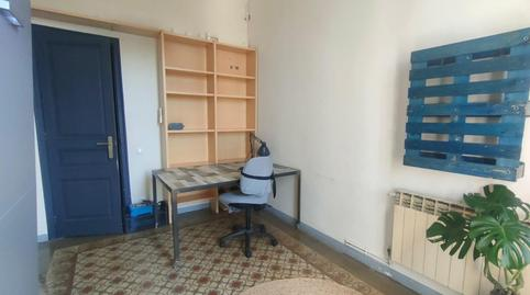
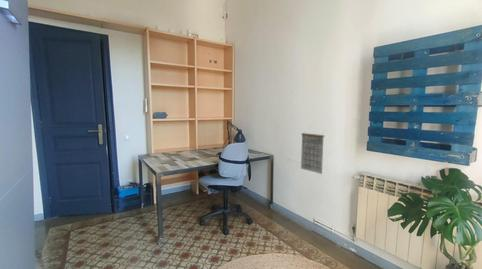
+ calendar [300,125,325,175]
